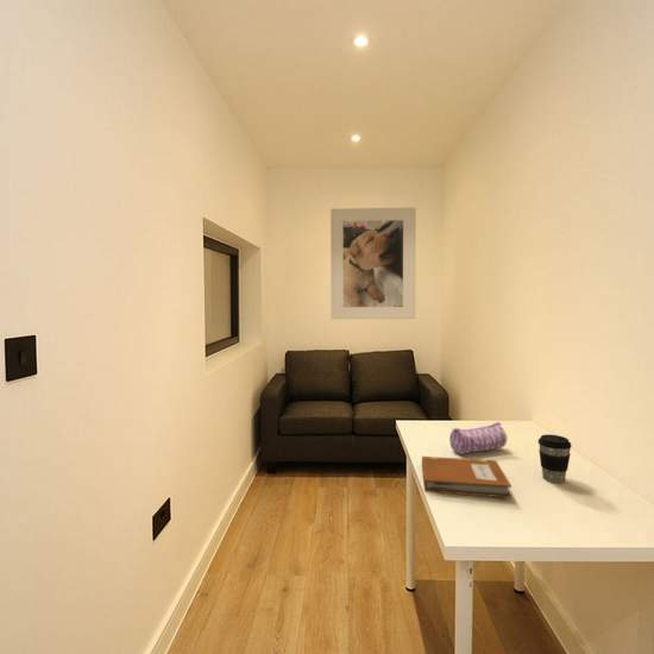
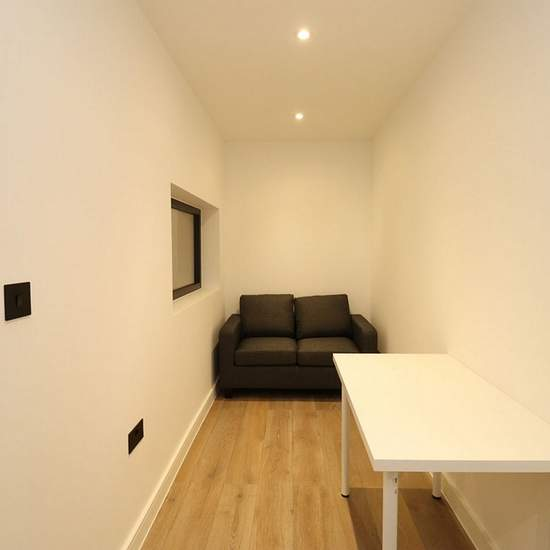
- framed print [329,207,417,320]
- pencil case [448,421,508,455]
- notebook [421,455,512,499]
- coffee cup [536,434,573,484]
